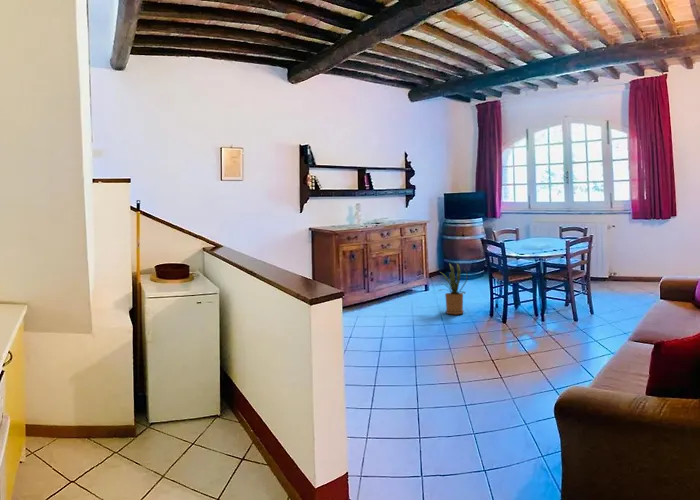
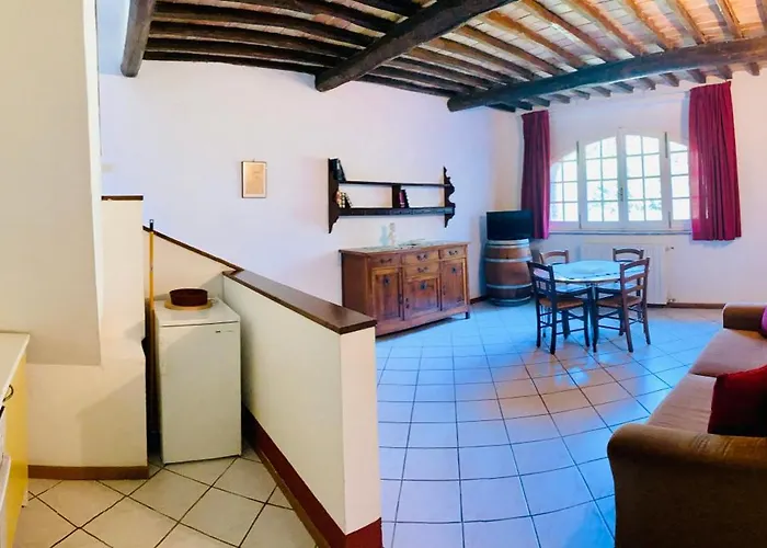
- house plant [434,263,469,315]
